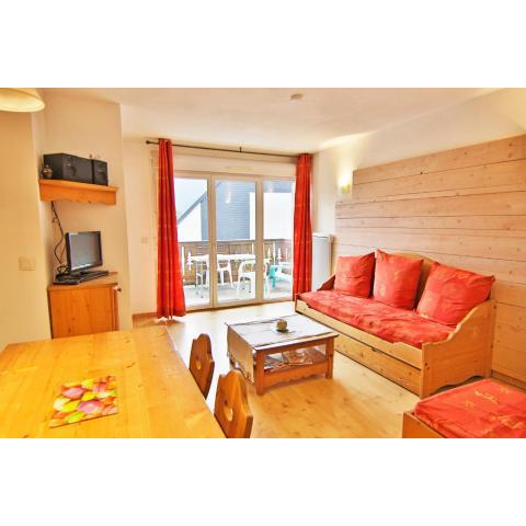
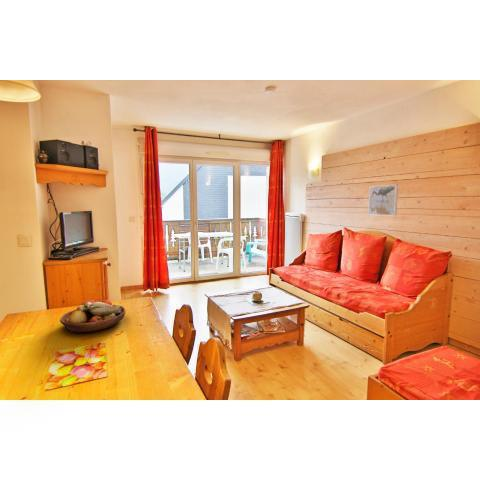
+ fruit bowl [59,299,126,334]
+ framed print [367,184,399,216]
